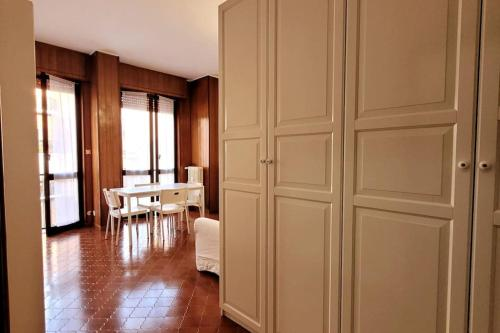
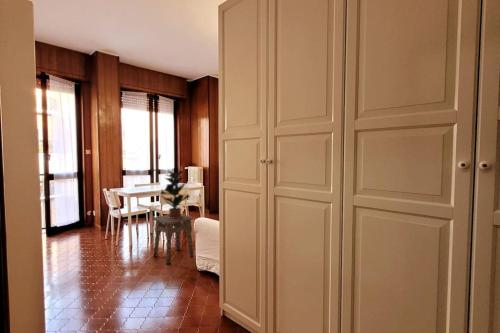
+ potted plant [159,170,191,218]
+ side table [152,213,195,265]
